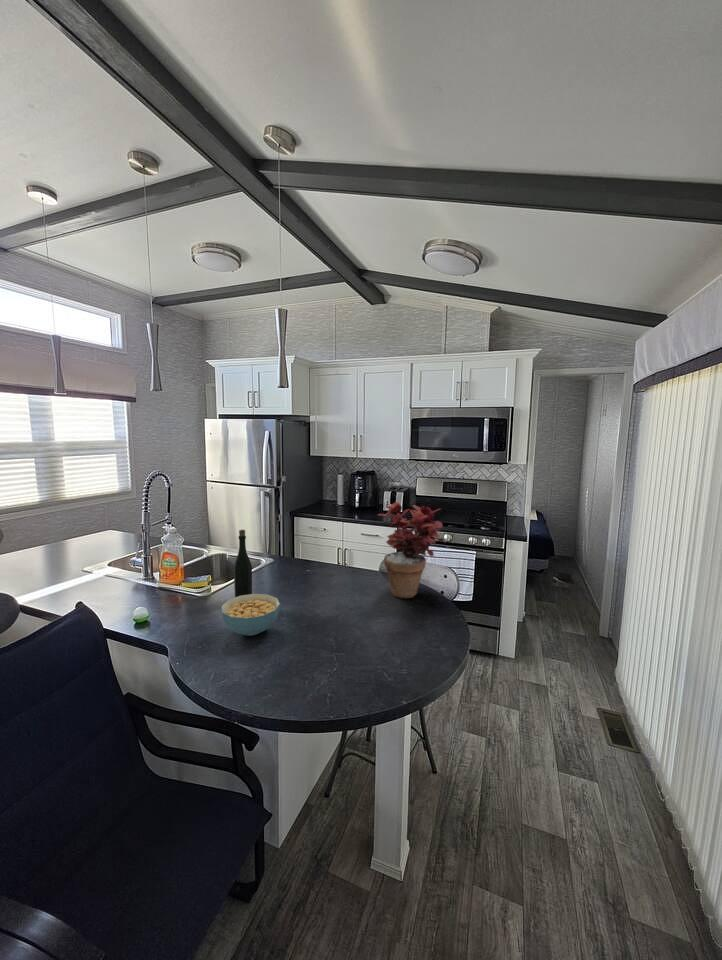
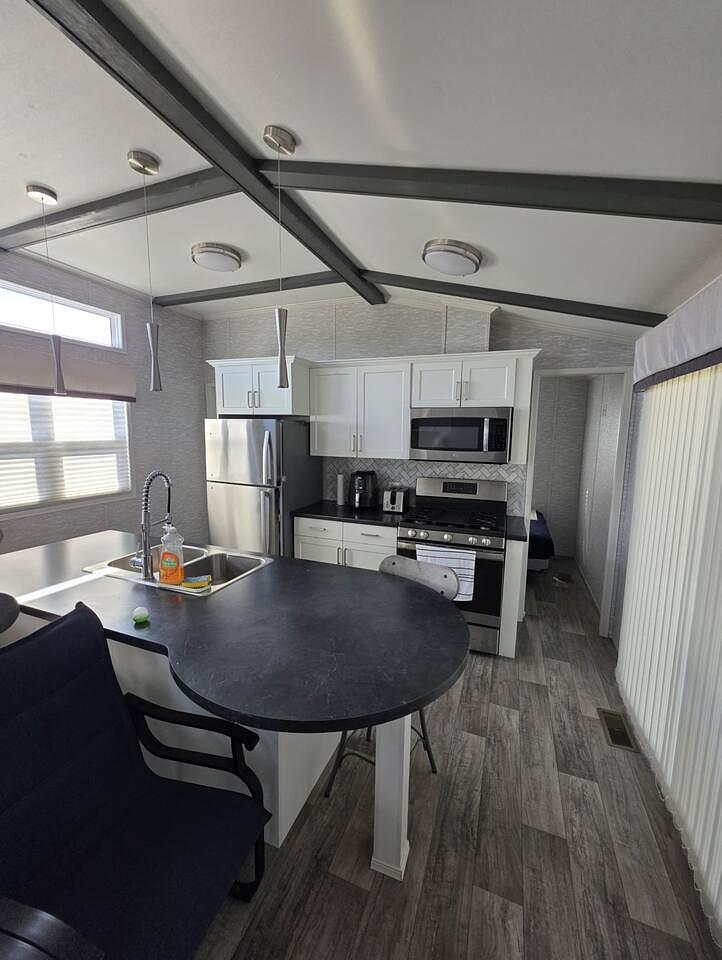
- potted plant [377,500,445,599]
- cereal bowl [220,593,281,637]
- bottle [233,529,253,598]
